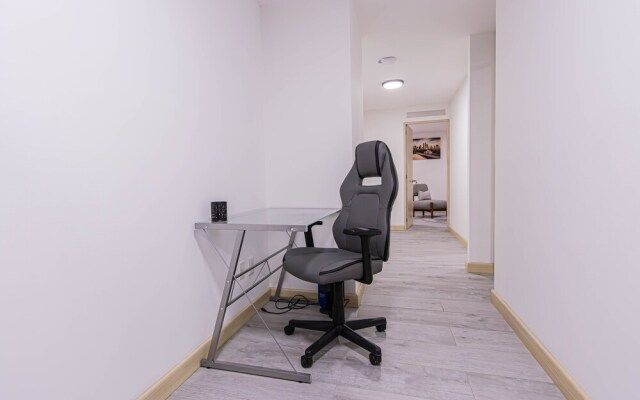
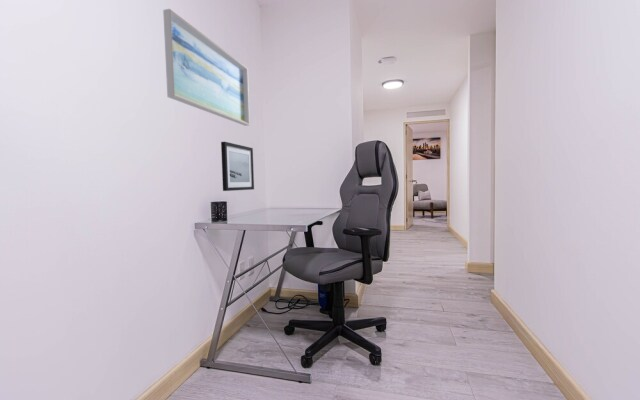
+ wall art [220,141,255,192]
+ wall art [162,8,251,127]
